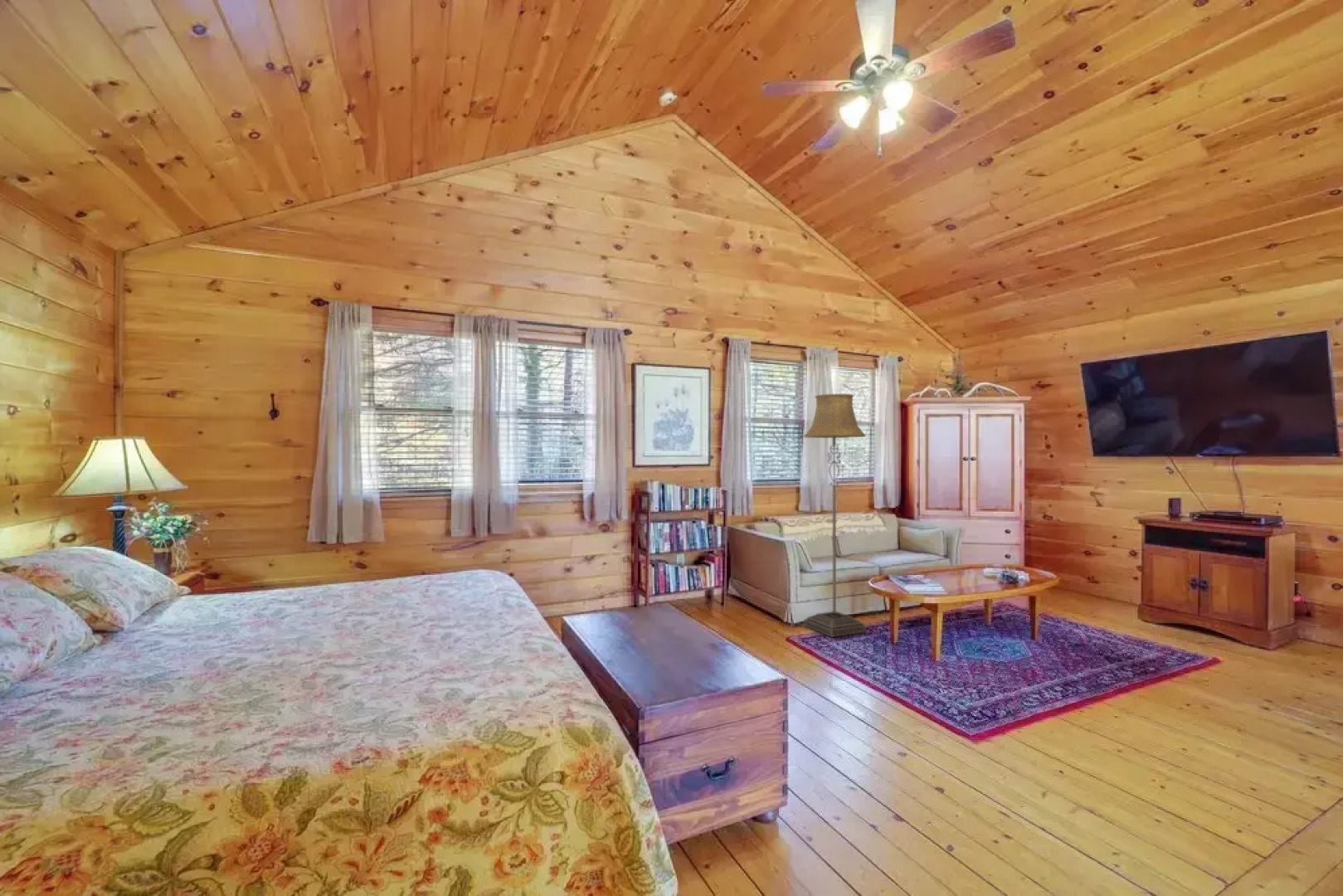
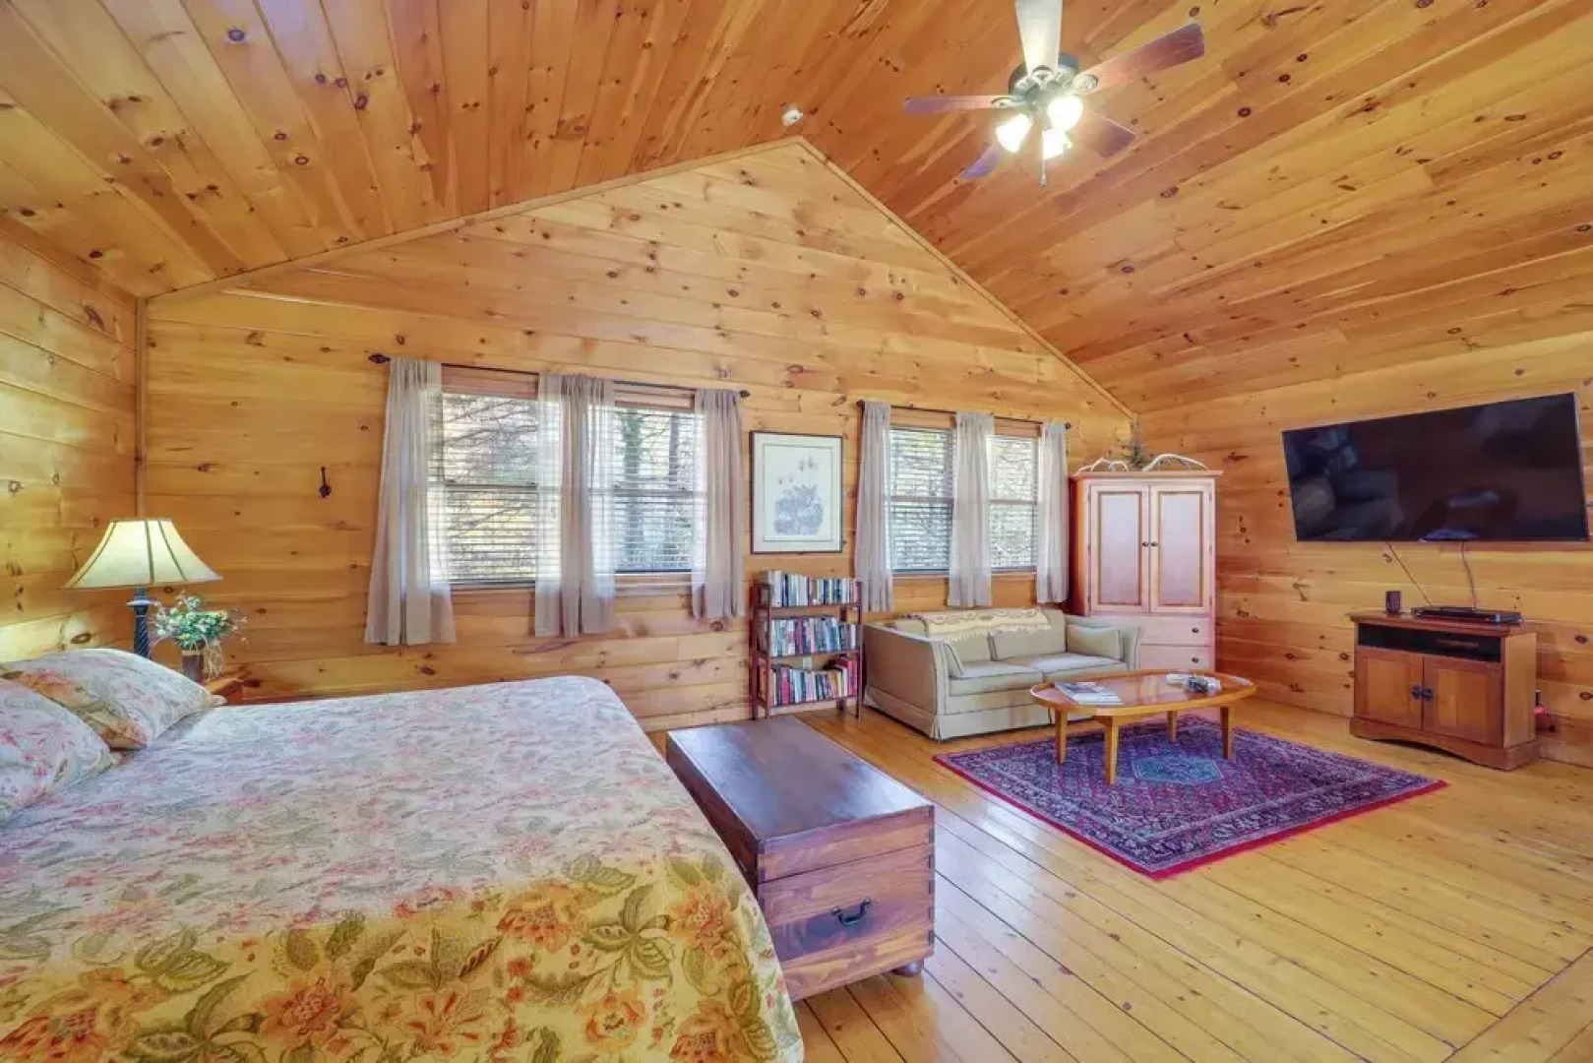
- floor lamp [803,393,867,638]
